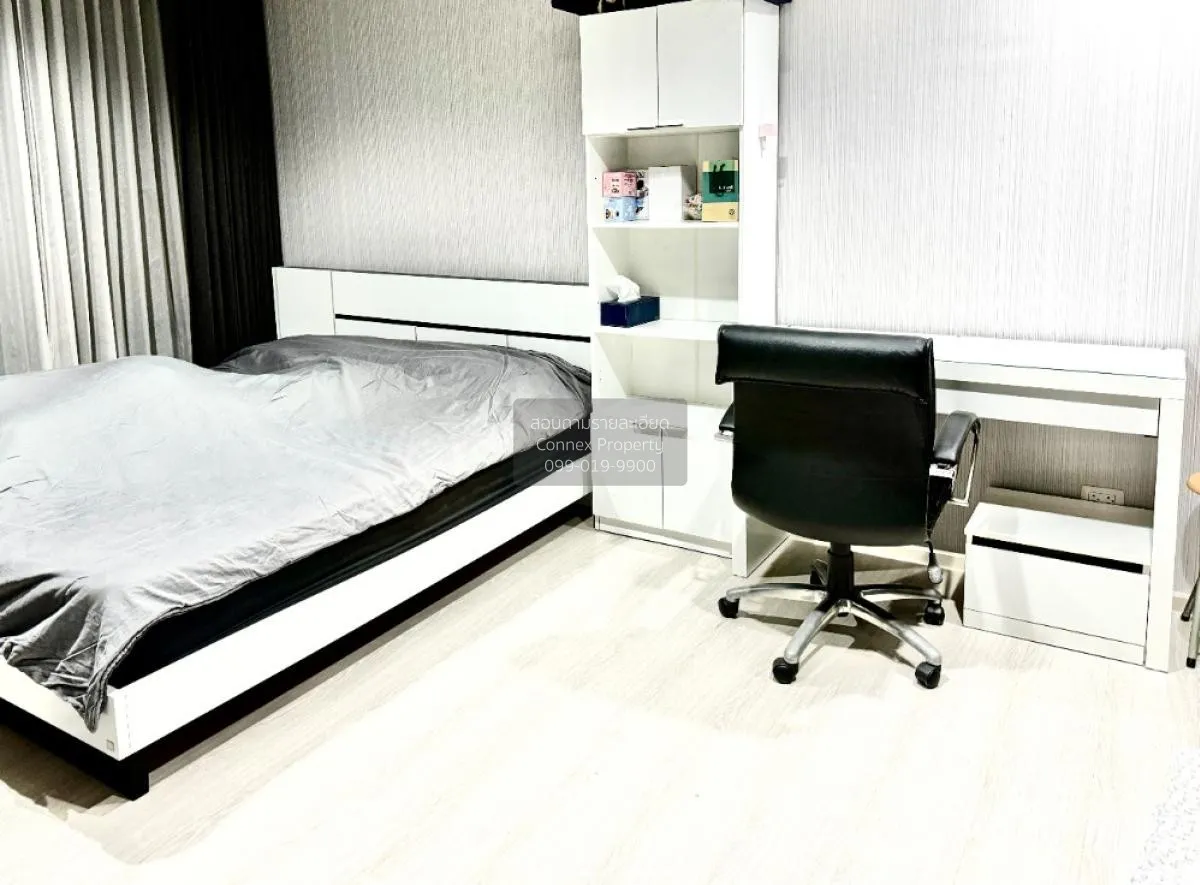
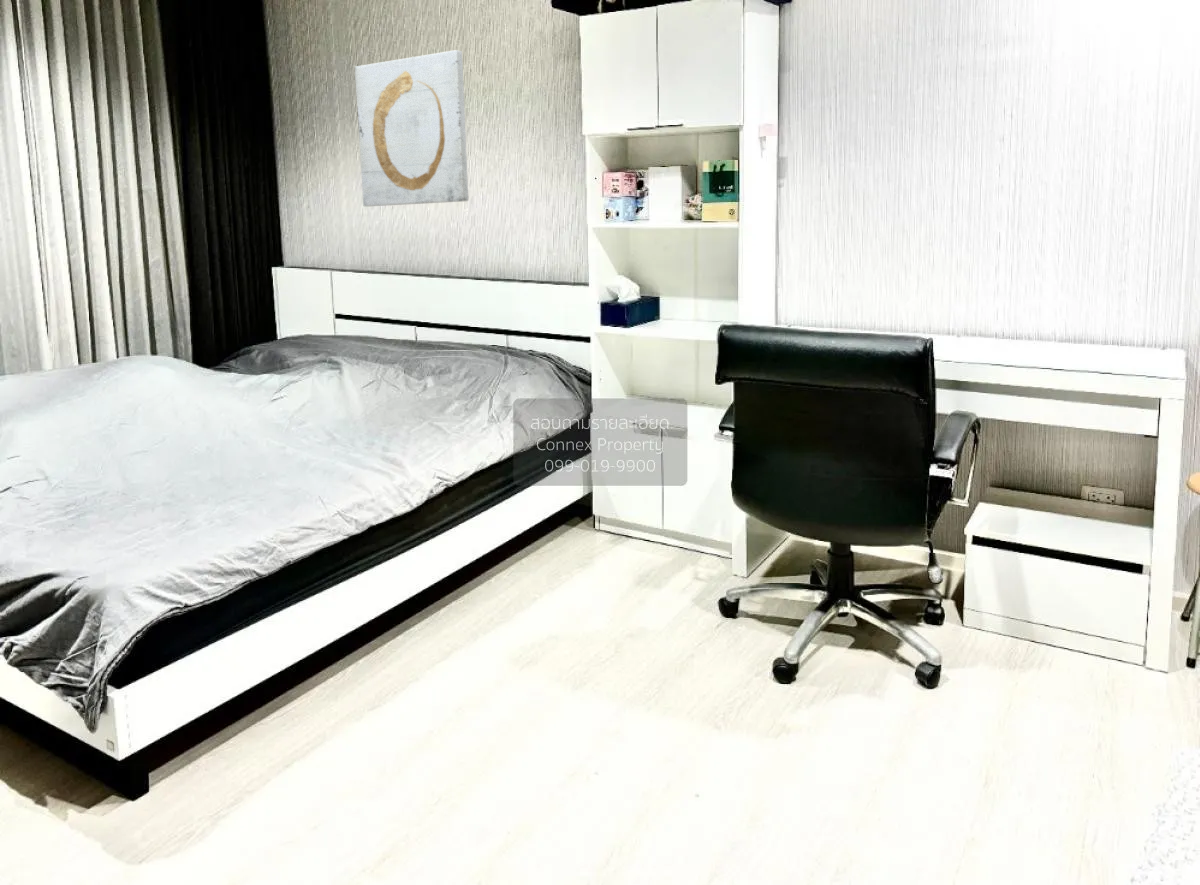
+ wall art [354,49,469,207]
